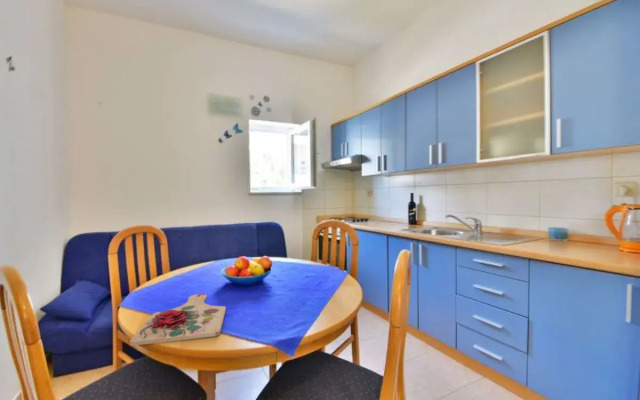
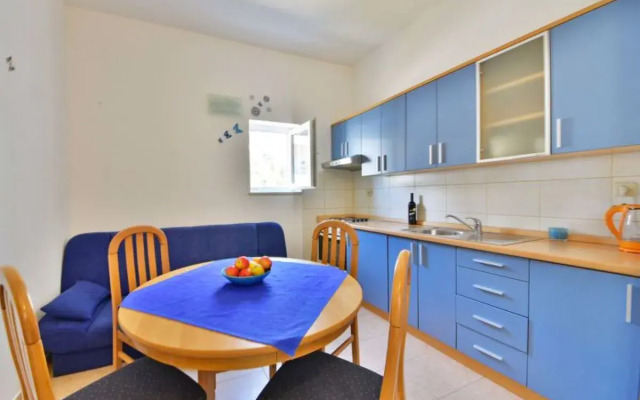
- cutting board [129,293,227,347]
